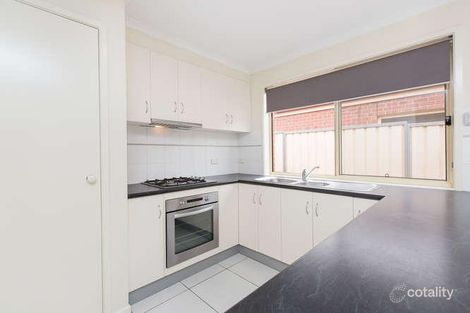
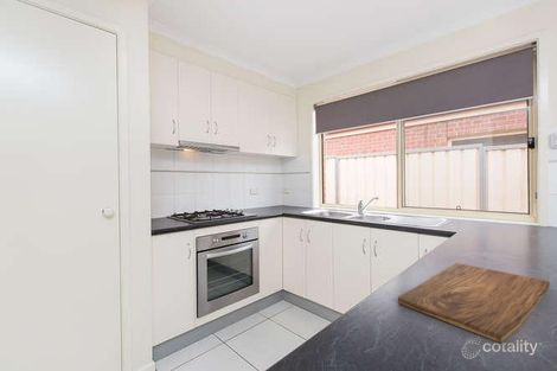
+ cutting board [397,262,551,344]
